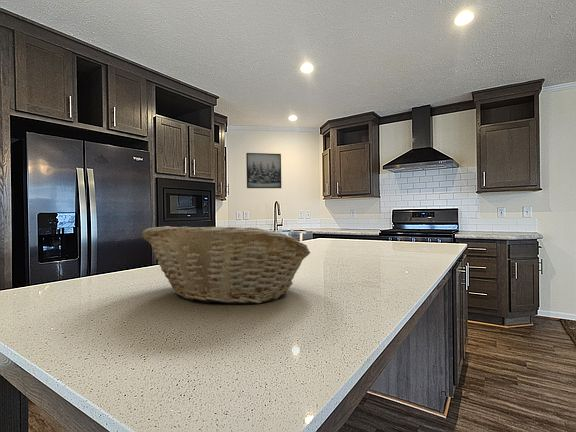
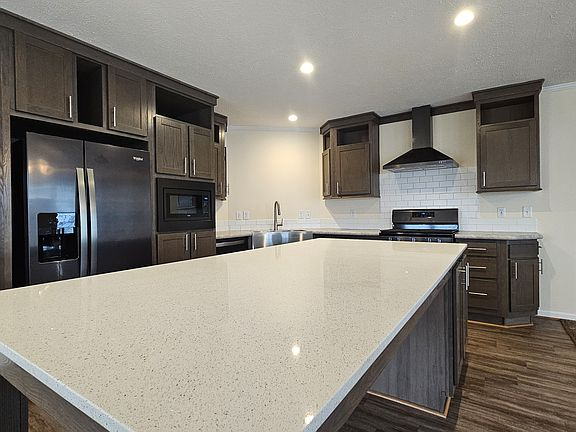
- wall art [245,152,282,189]
- fruit basket [141,225,311,305]
